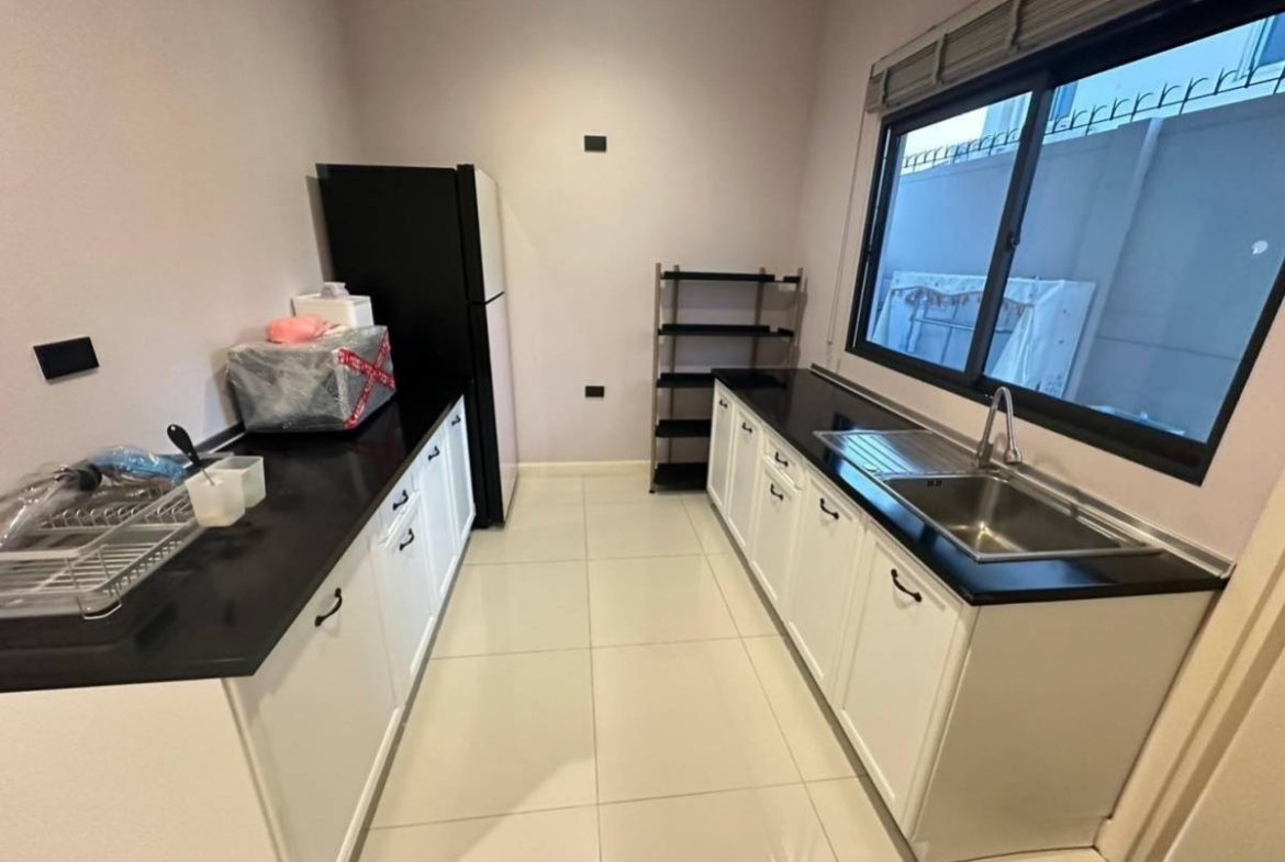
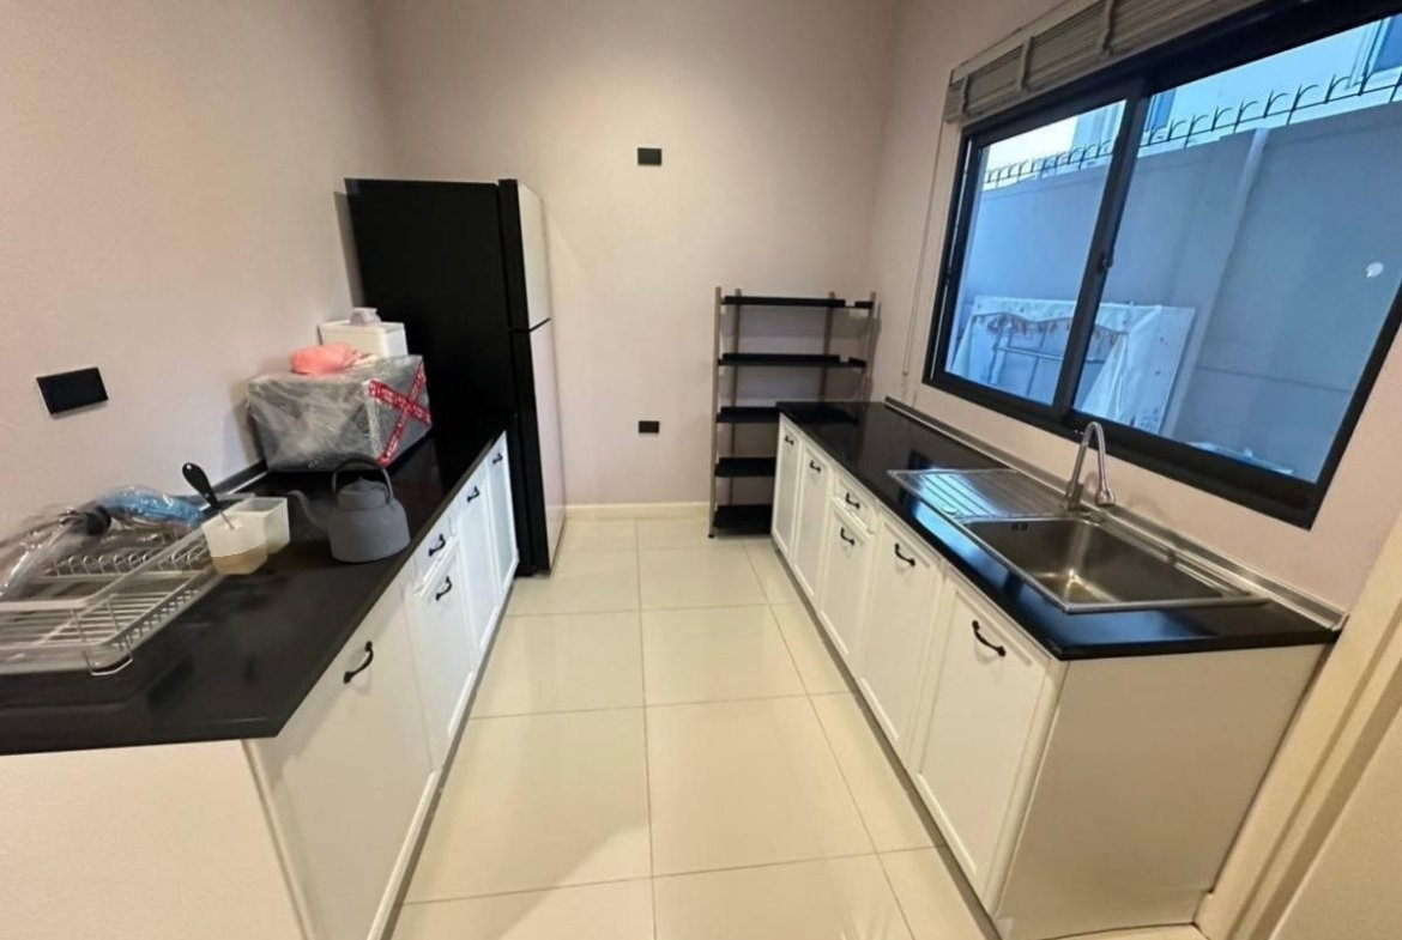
+ kettle [285,455,411,564]
